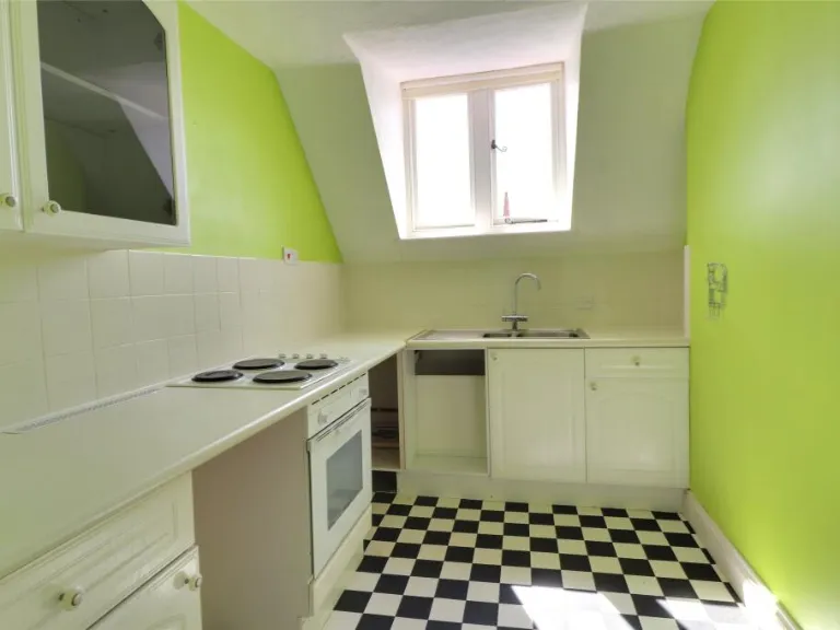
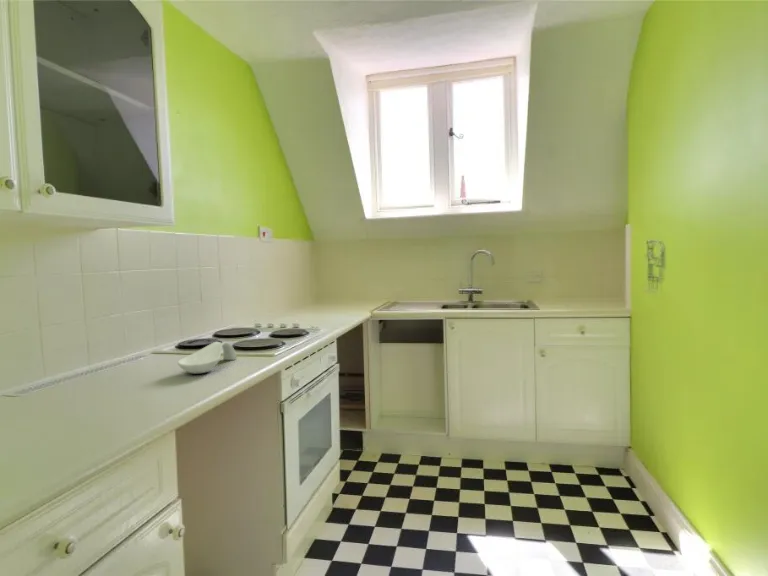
+ spoon rest [177,341,237,374]
